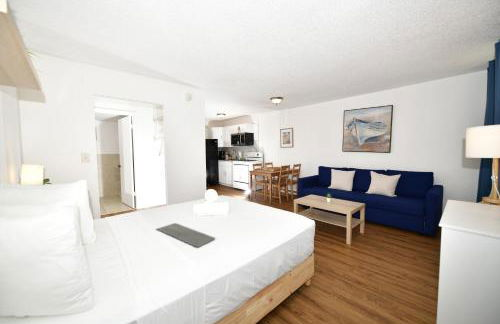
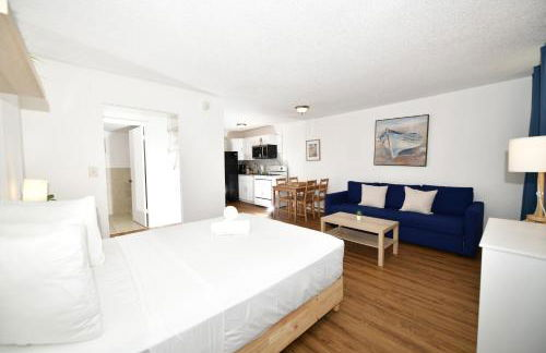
- bath mat [156,222,216,248]
